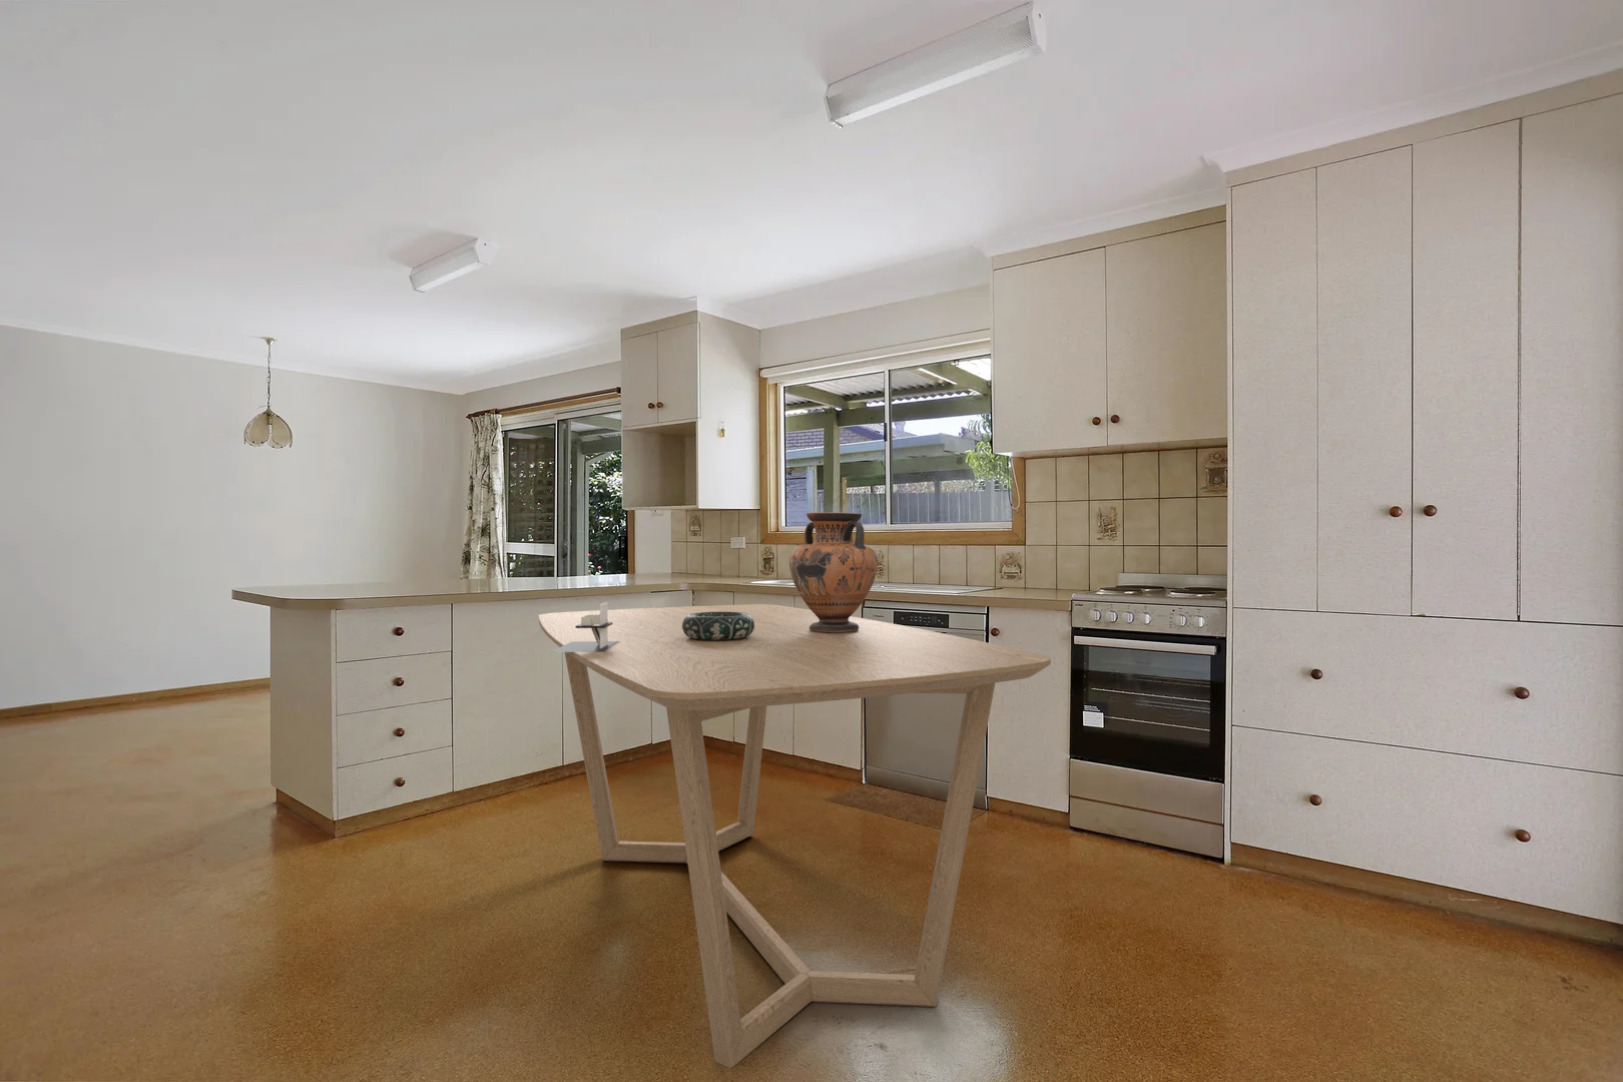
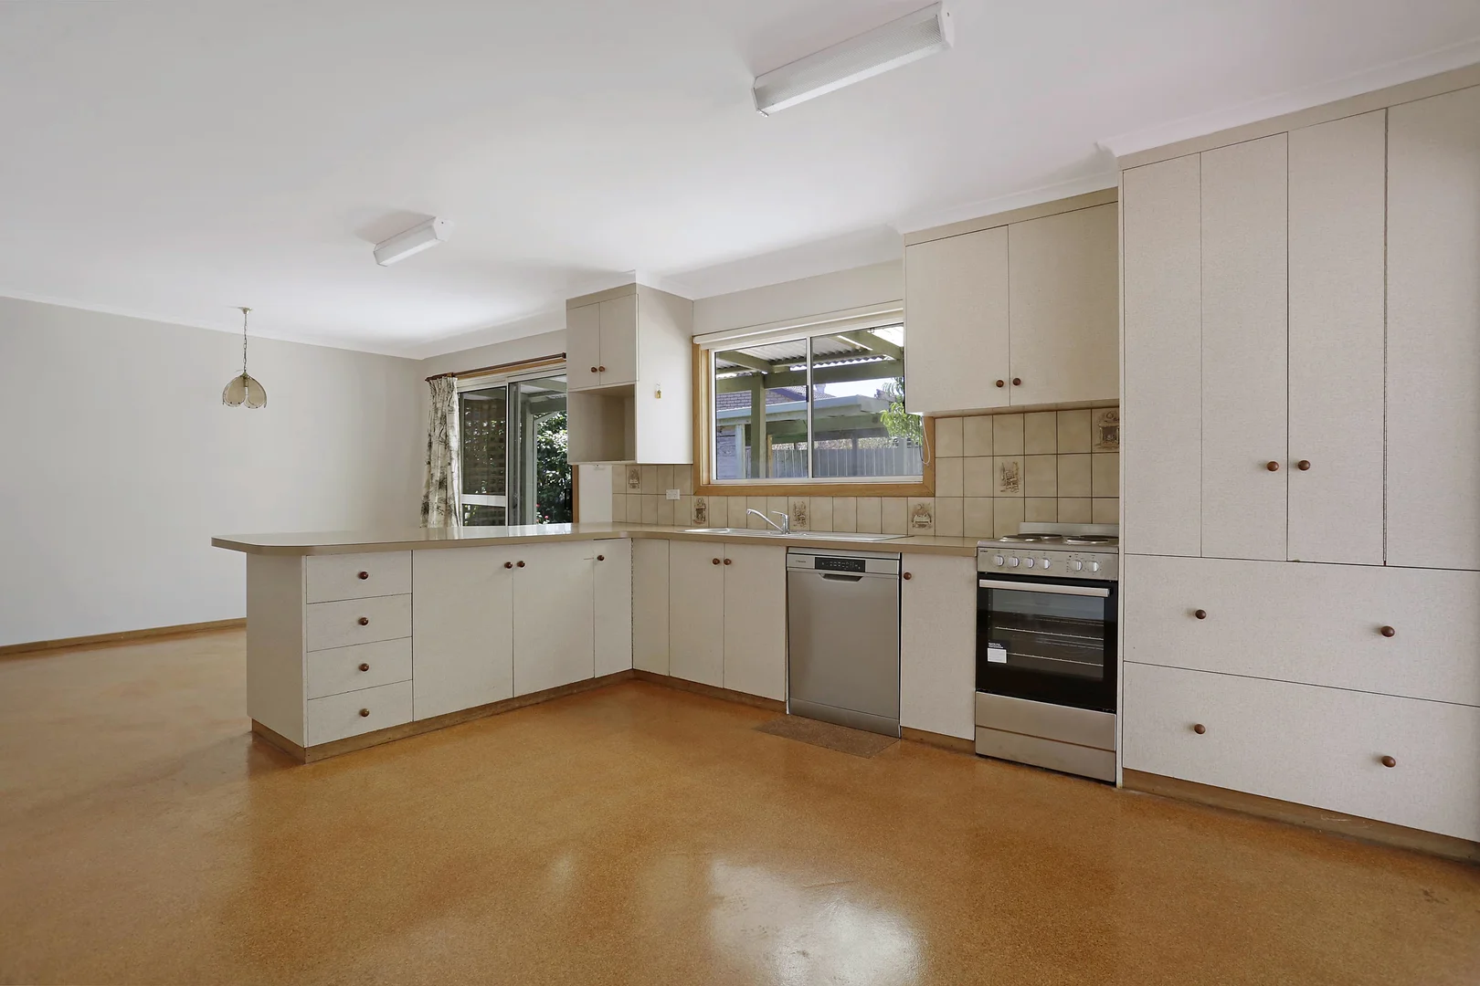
- dining table [539,603,1052,1069]
- vase [789,511,879,632]
- napkin holder [549,601,619,653]
- decorative bowl [682,612,755,640]
